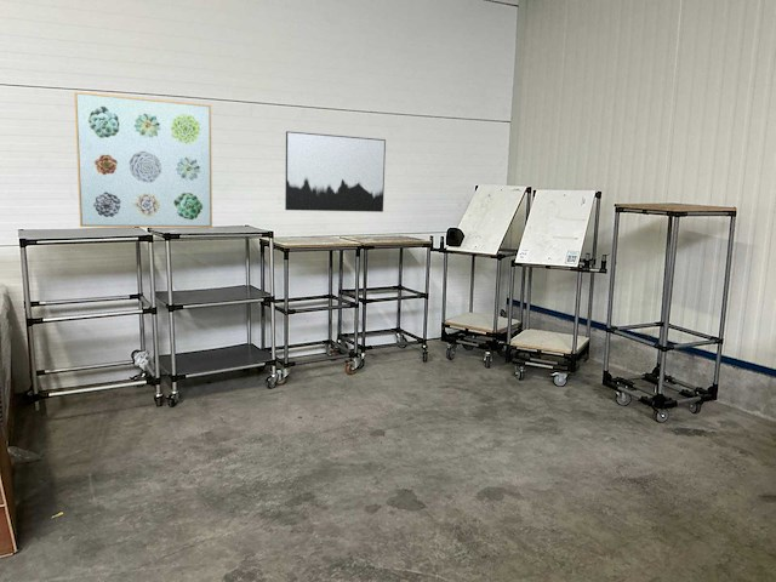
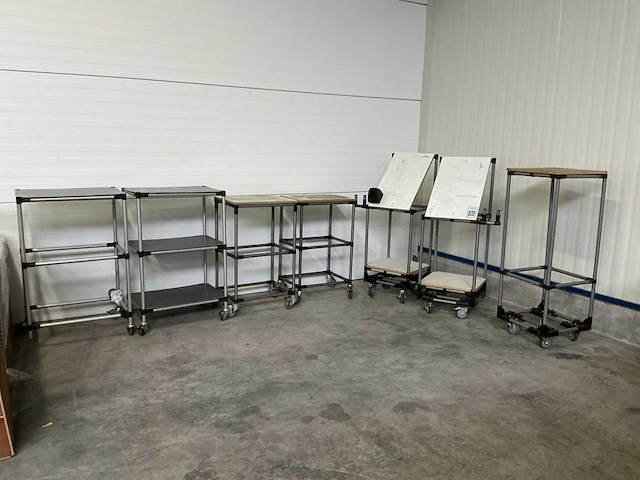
- wall art [284,130,387,213]
- wall art [73,91,213,228]
